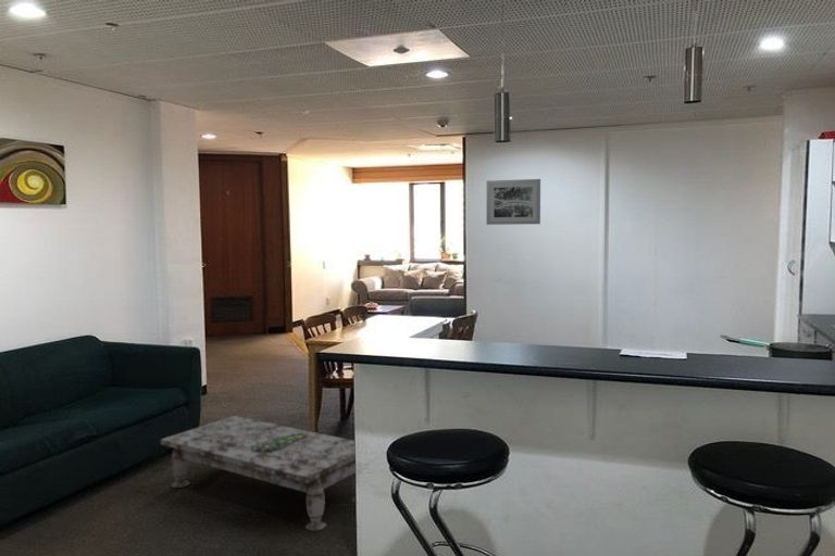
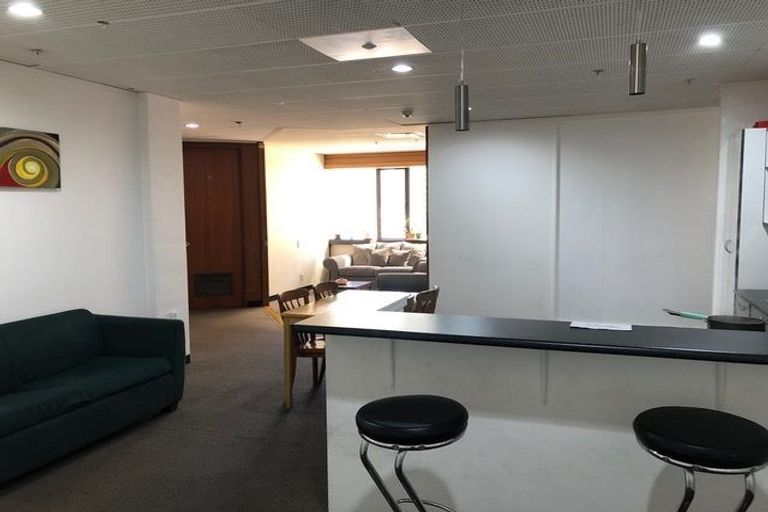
- wall art [486,178,541,226]
- decorative bowl [251,432,308,452]
- coffee table [160,415,357,532]
